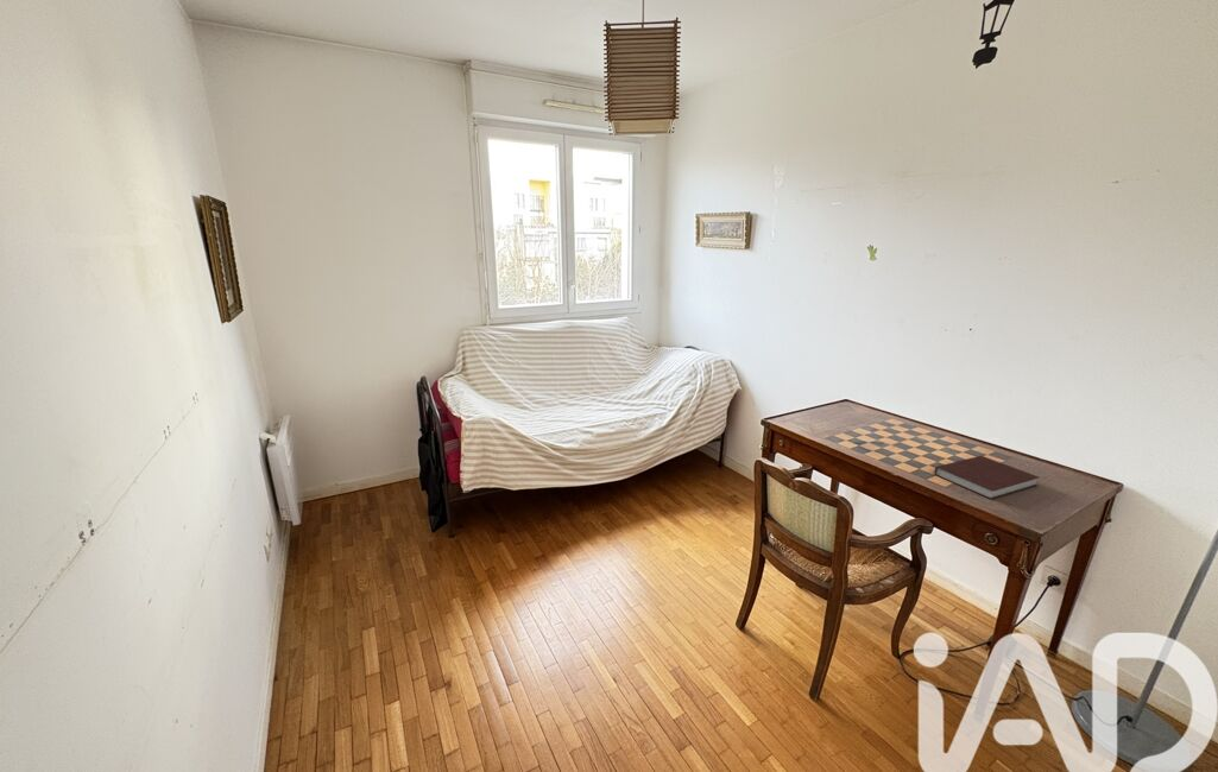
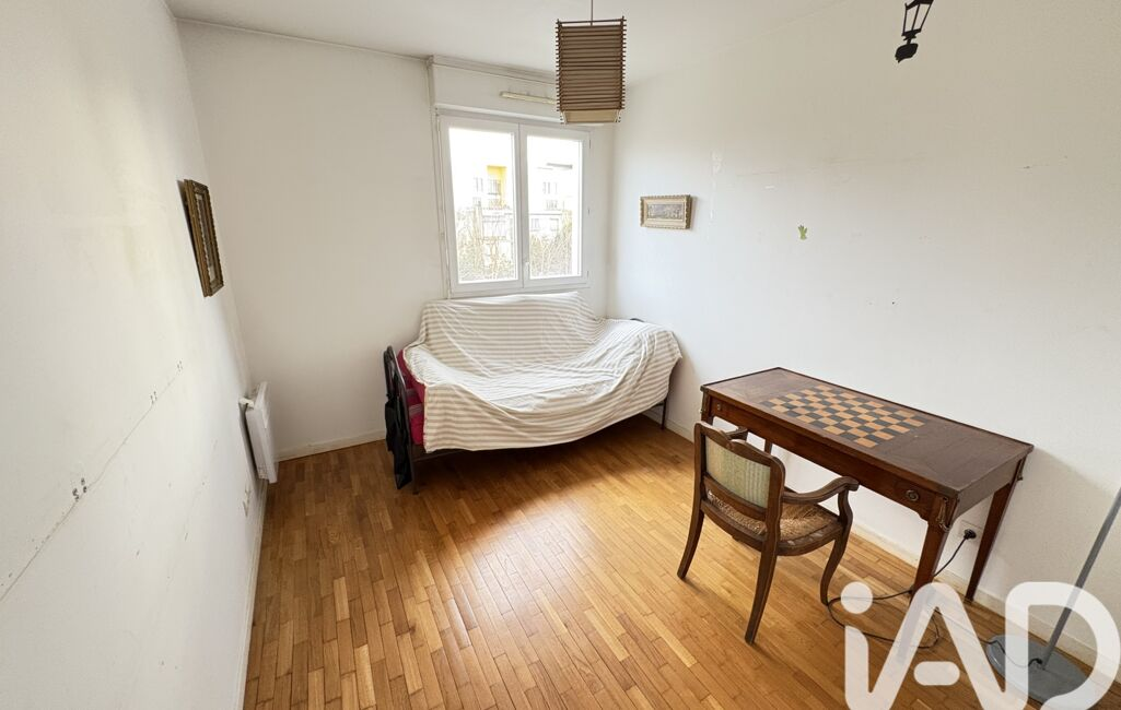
- notebook [933,455,1040,500]
